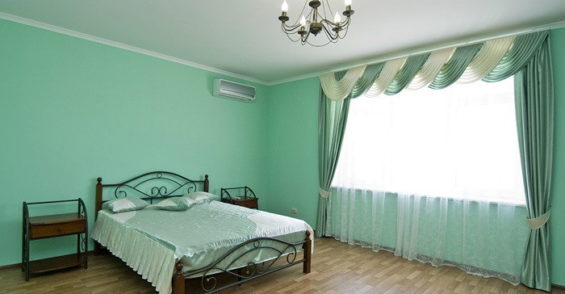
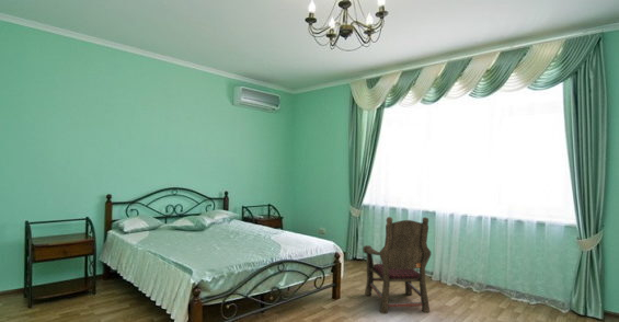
+ armchair [362,216,432,314]
